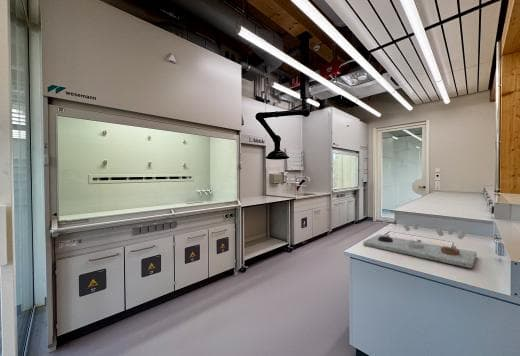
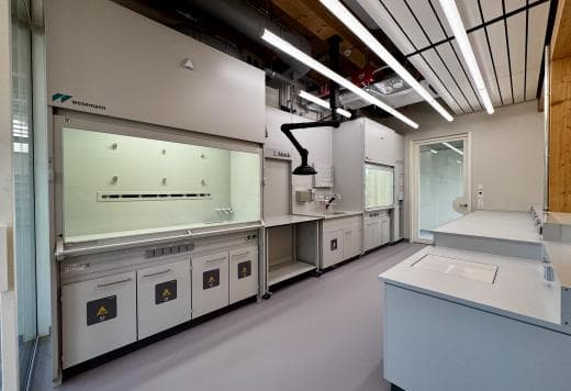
- laboratory equipment [362,218,478,269]
